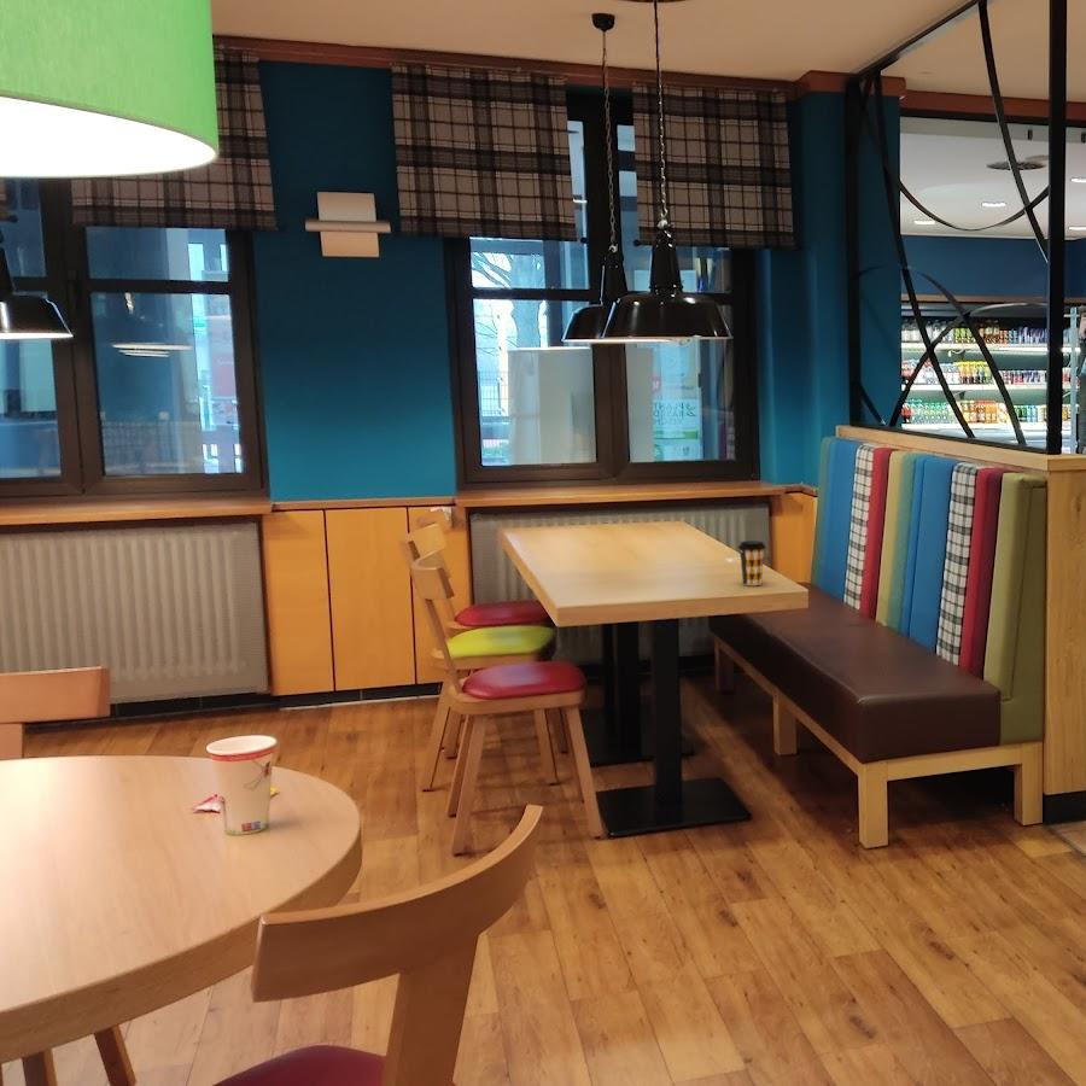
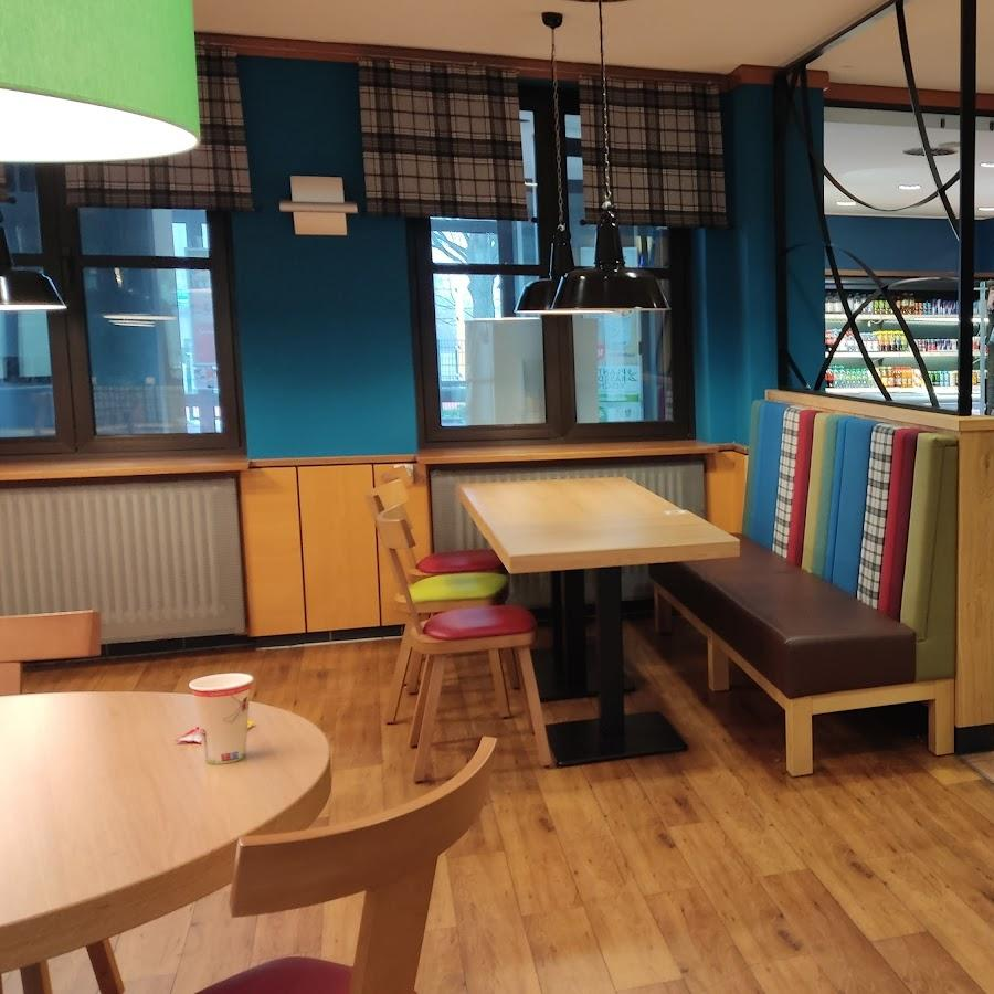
- coffee cup [737,539,767,586]
